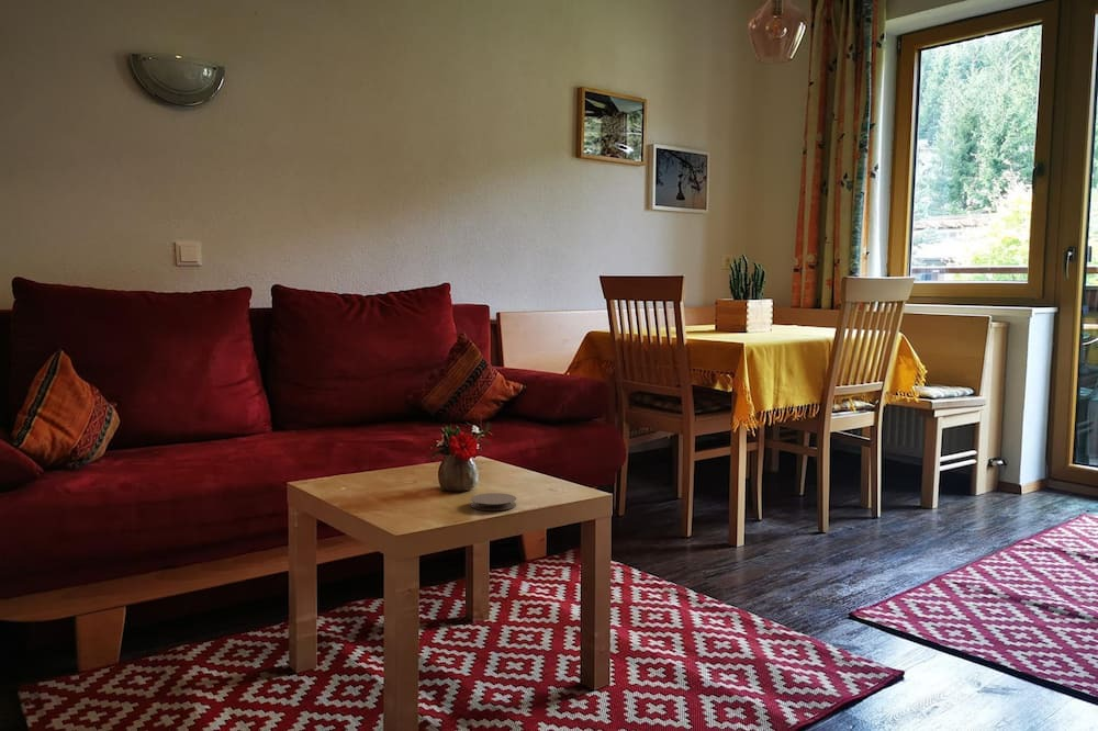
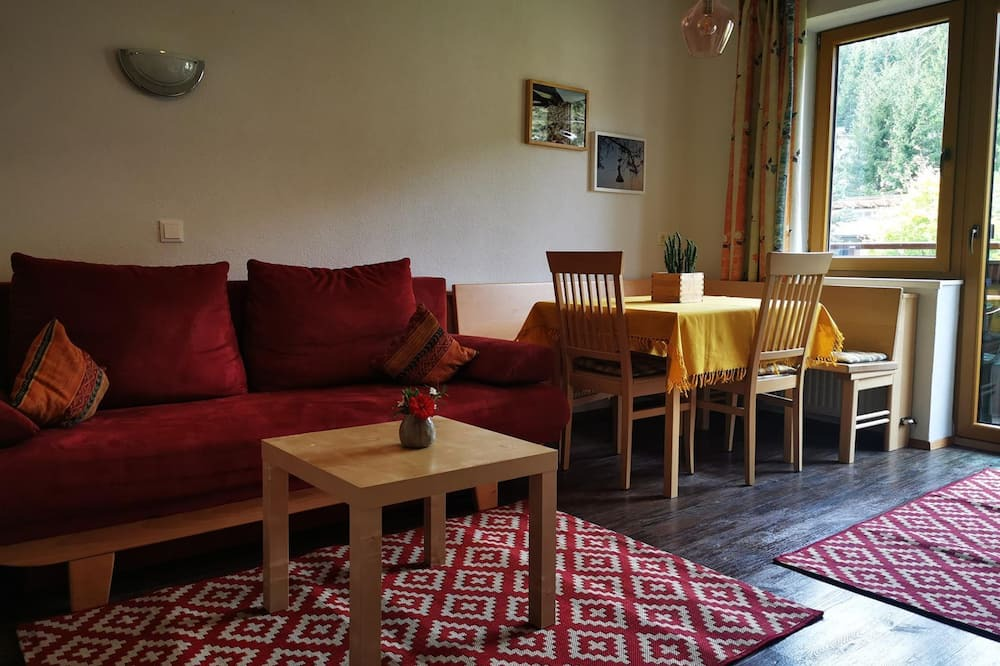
- coaster [470,492,517,511]
